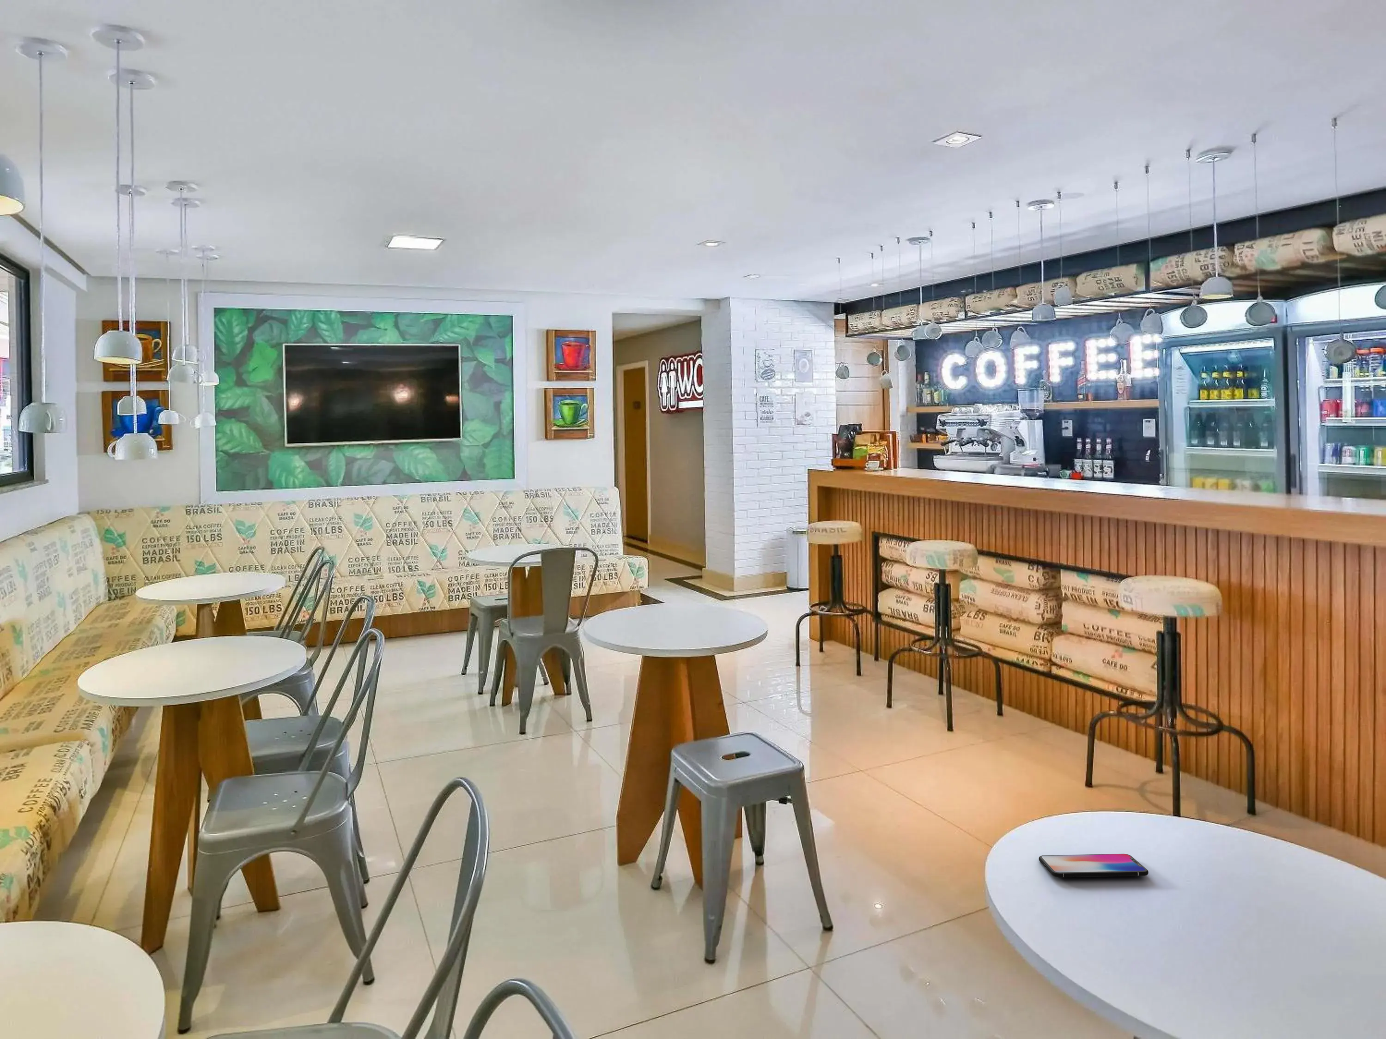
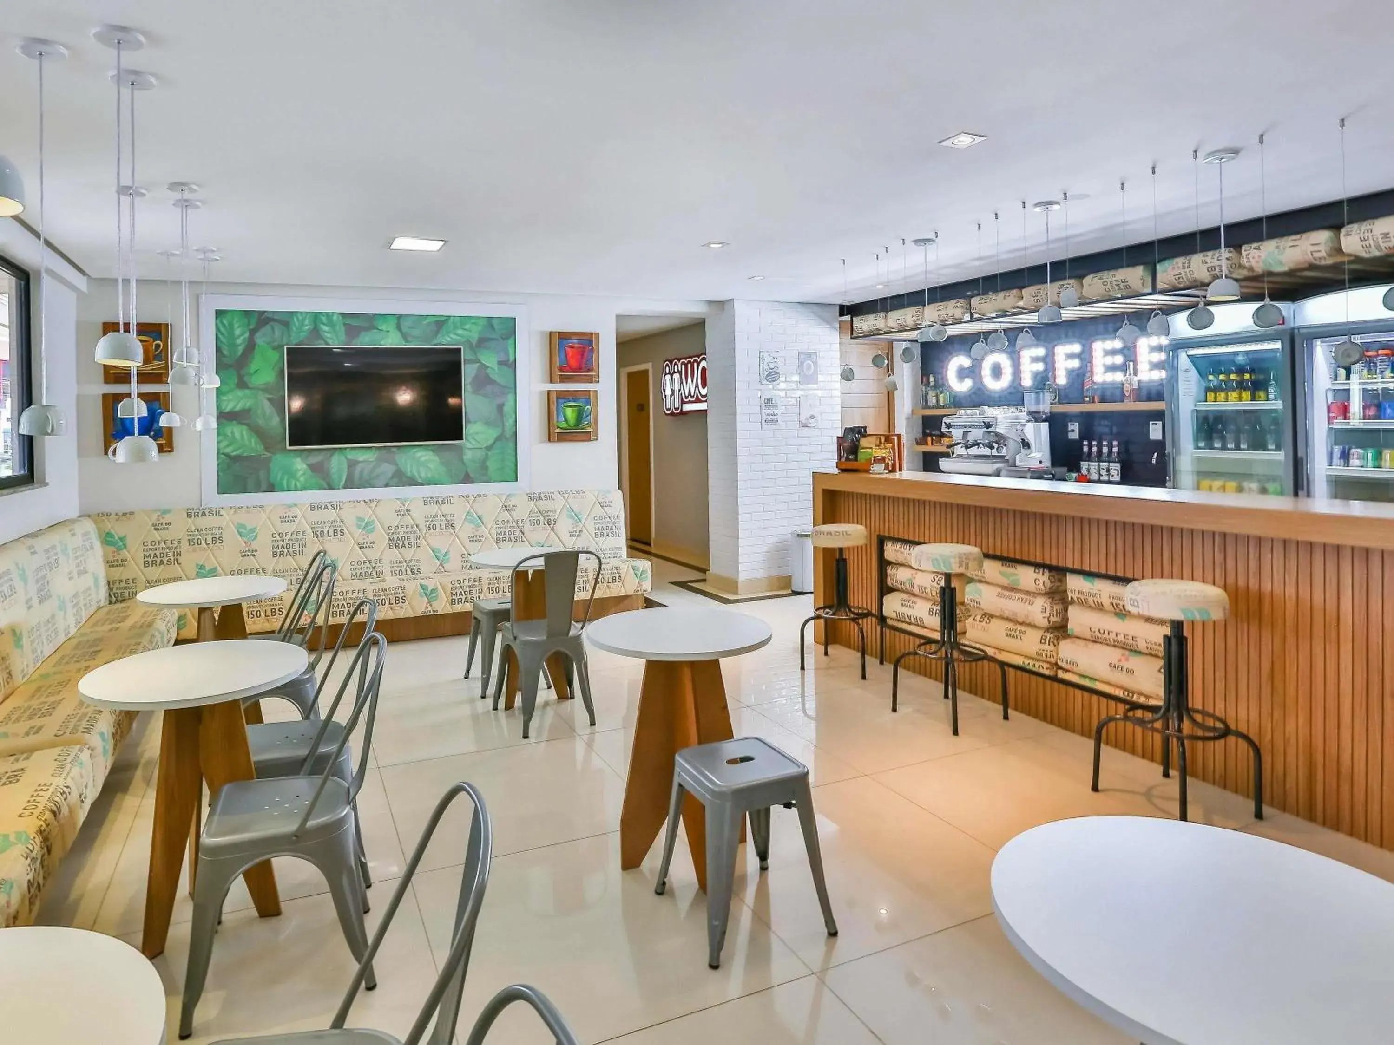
- smartphone [1038,853,1149,877]
